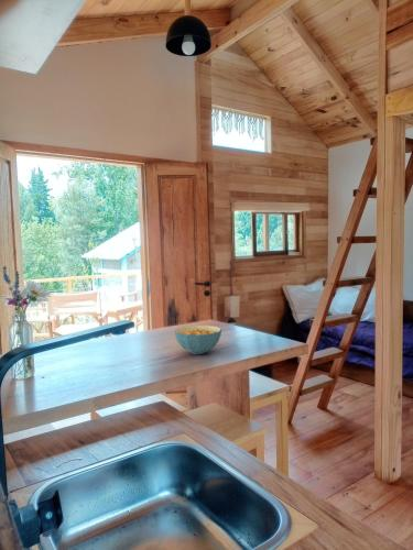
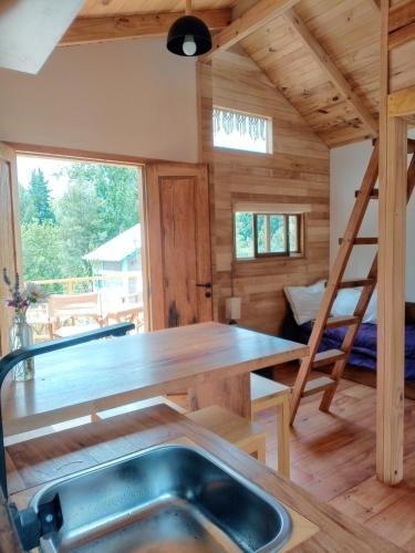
- cereal bowl [174,324,222,355]
